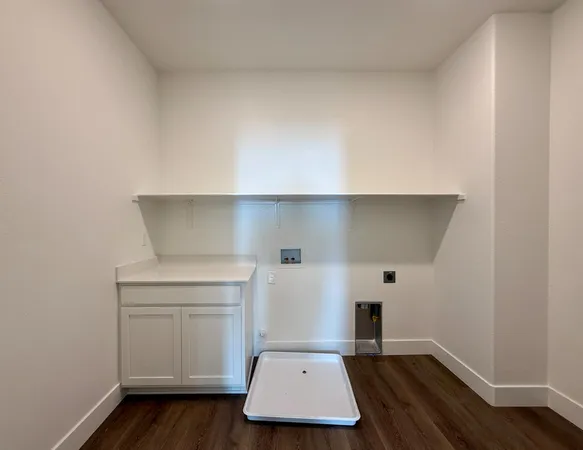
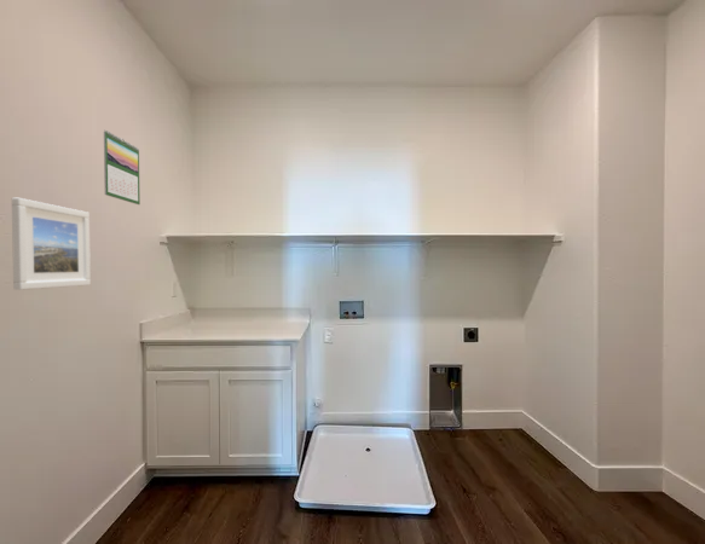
+ calendar [103,129,141,206]
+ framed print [11,197,92,291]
